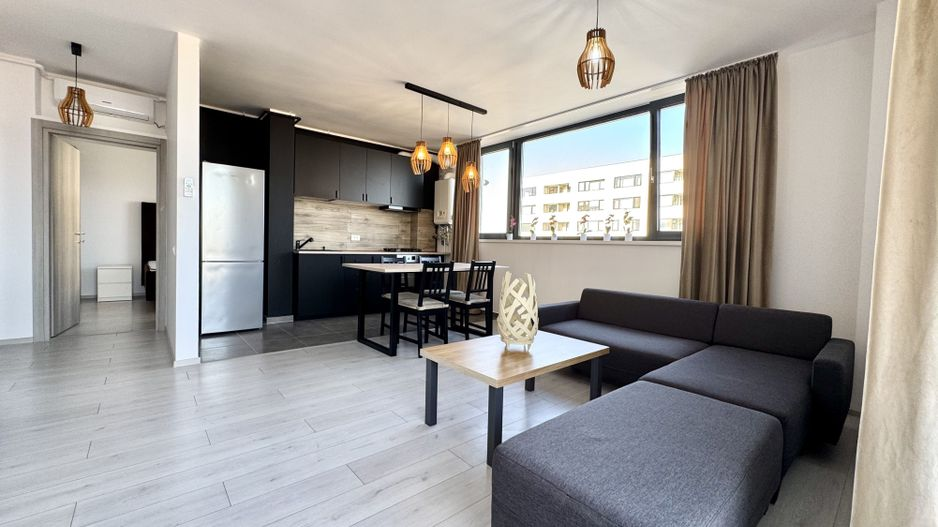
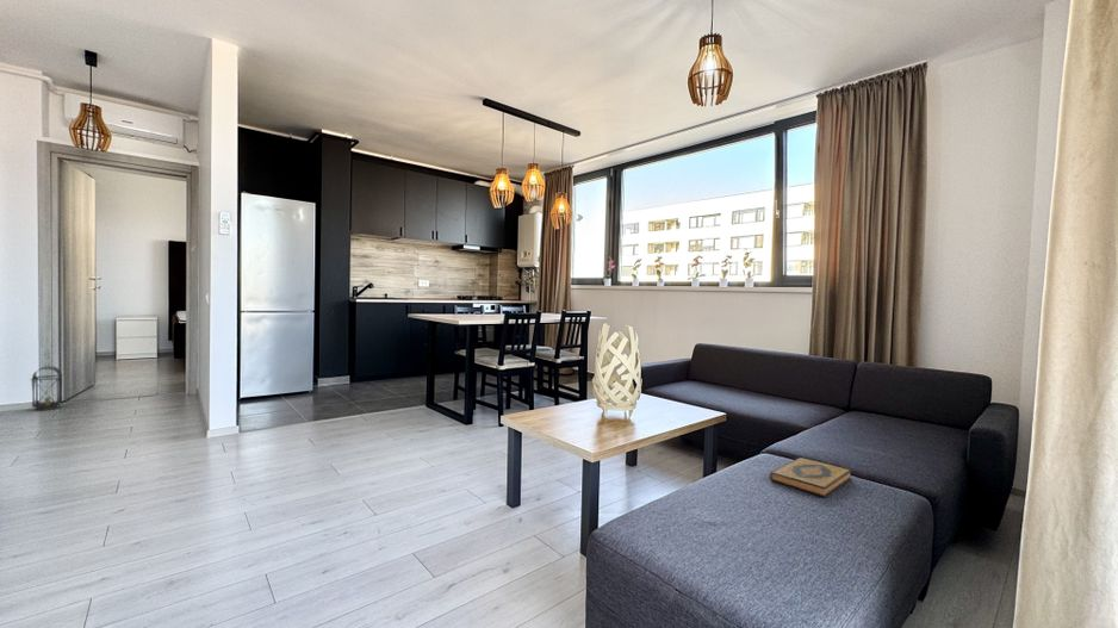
+ lantern [29,349,63,411]
+ hardback book [769,456,853,498]
